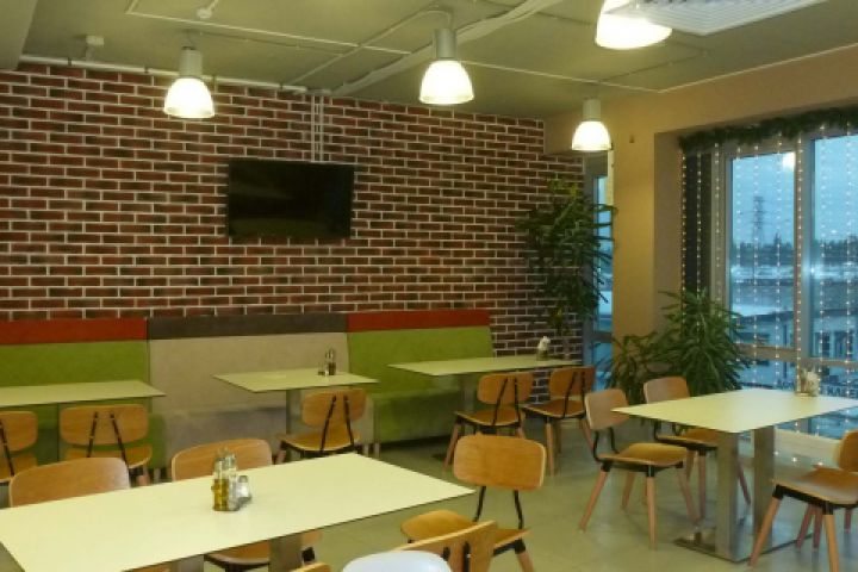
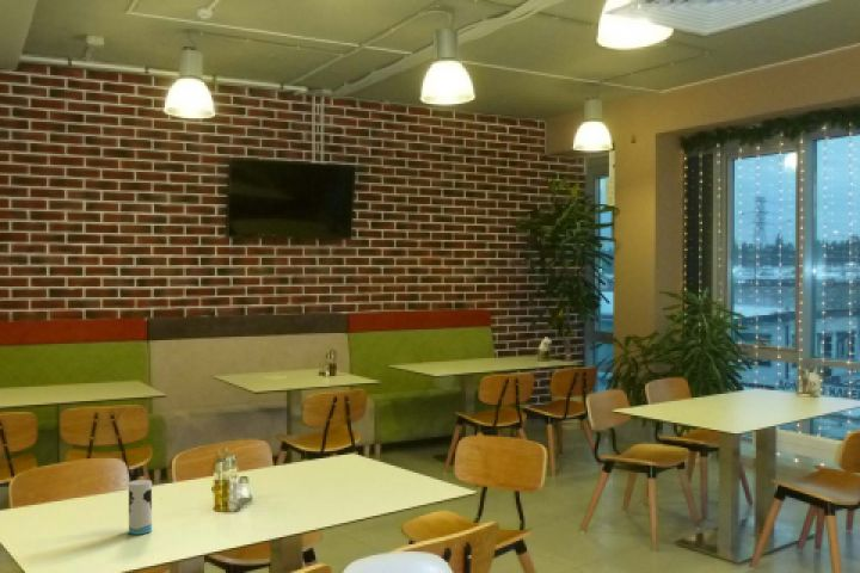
+ cup [128,479,153,536]
